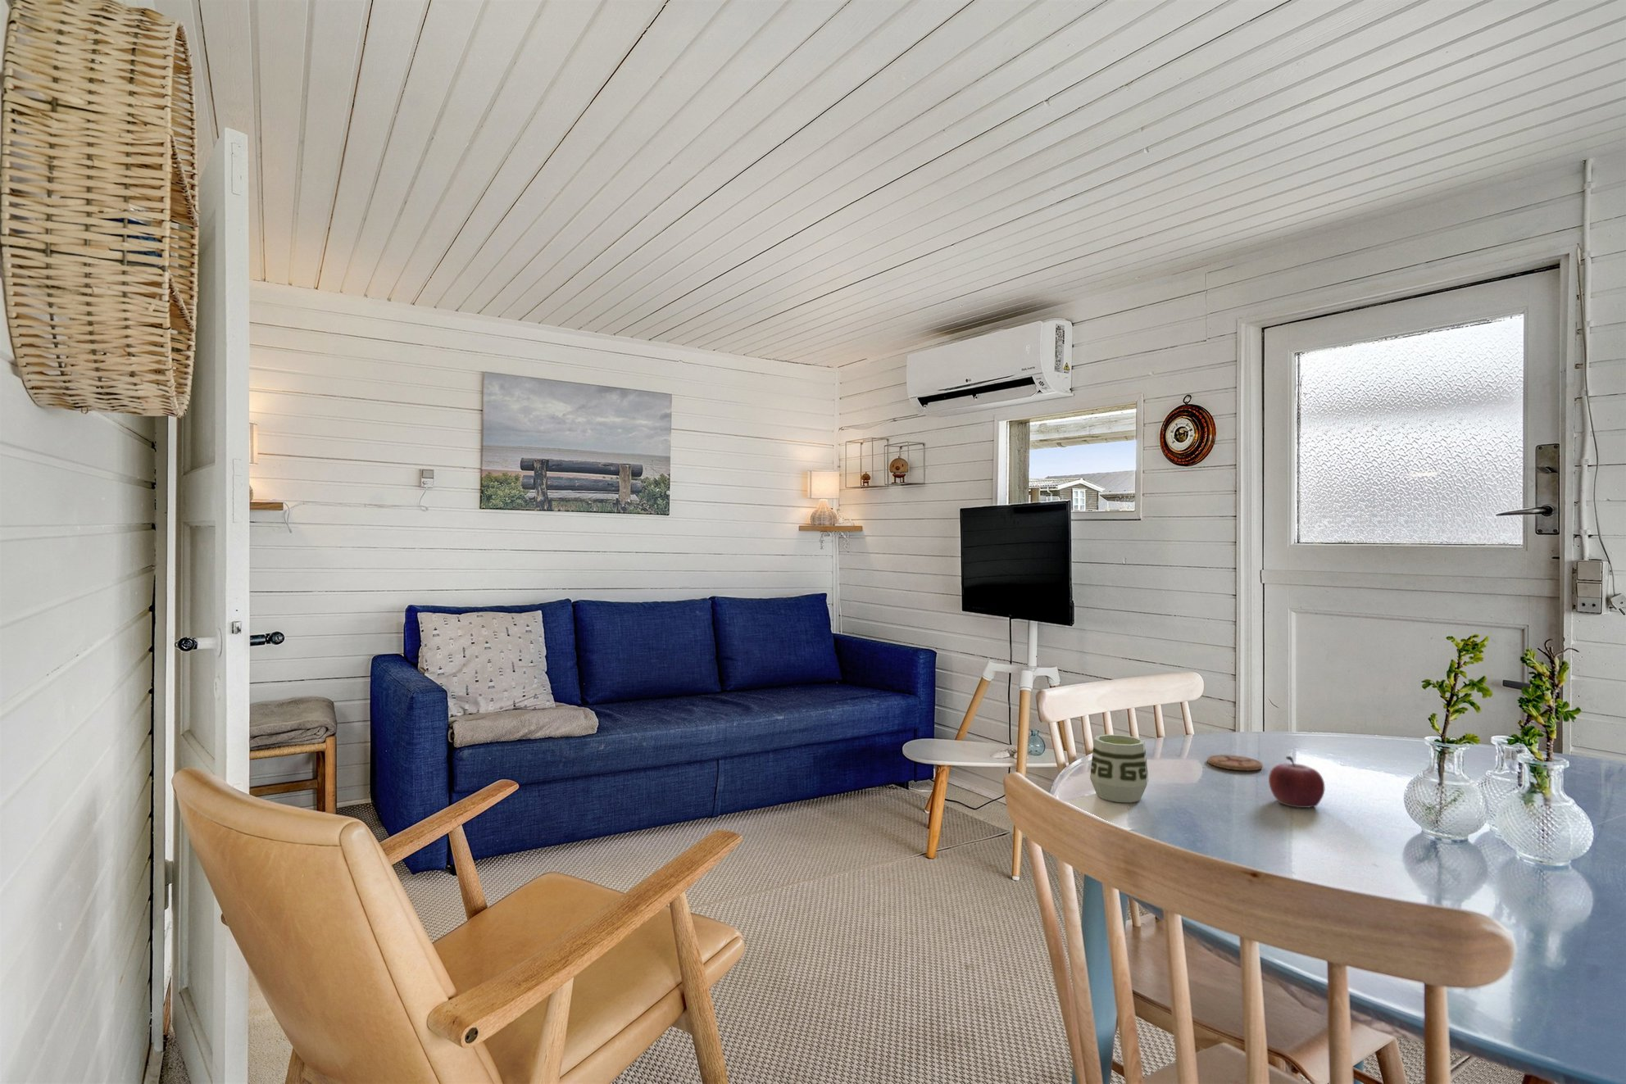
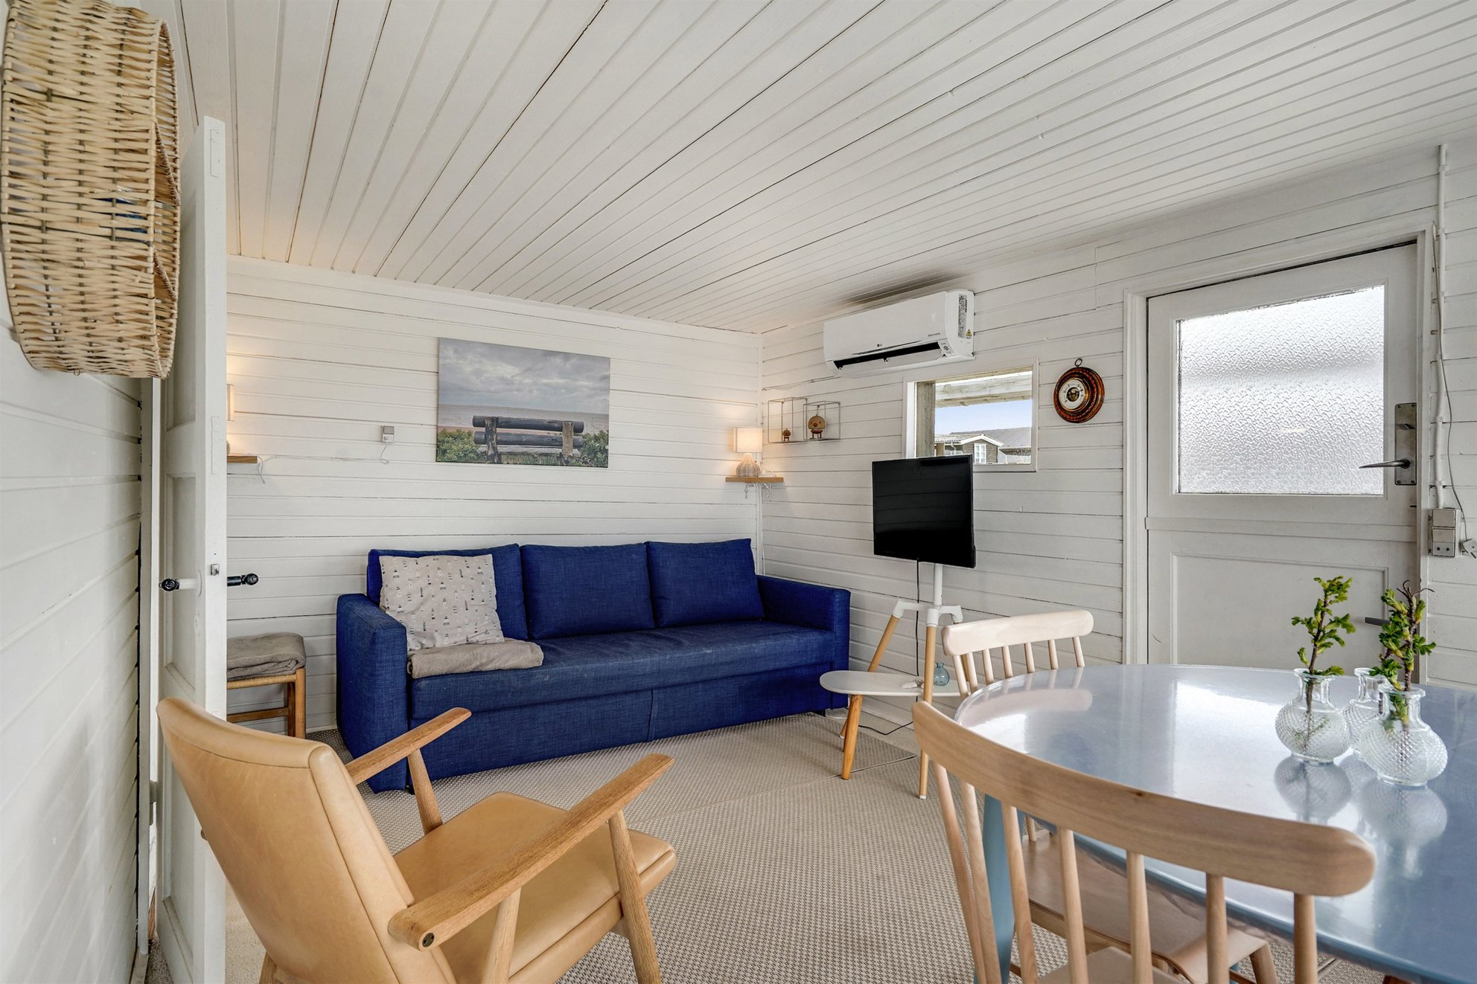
- fruit [1268,755,1325,808]
- cup [1089,734,1149,803]
- coaster [1206,754,1264,771]
